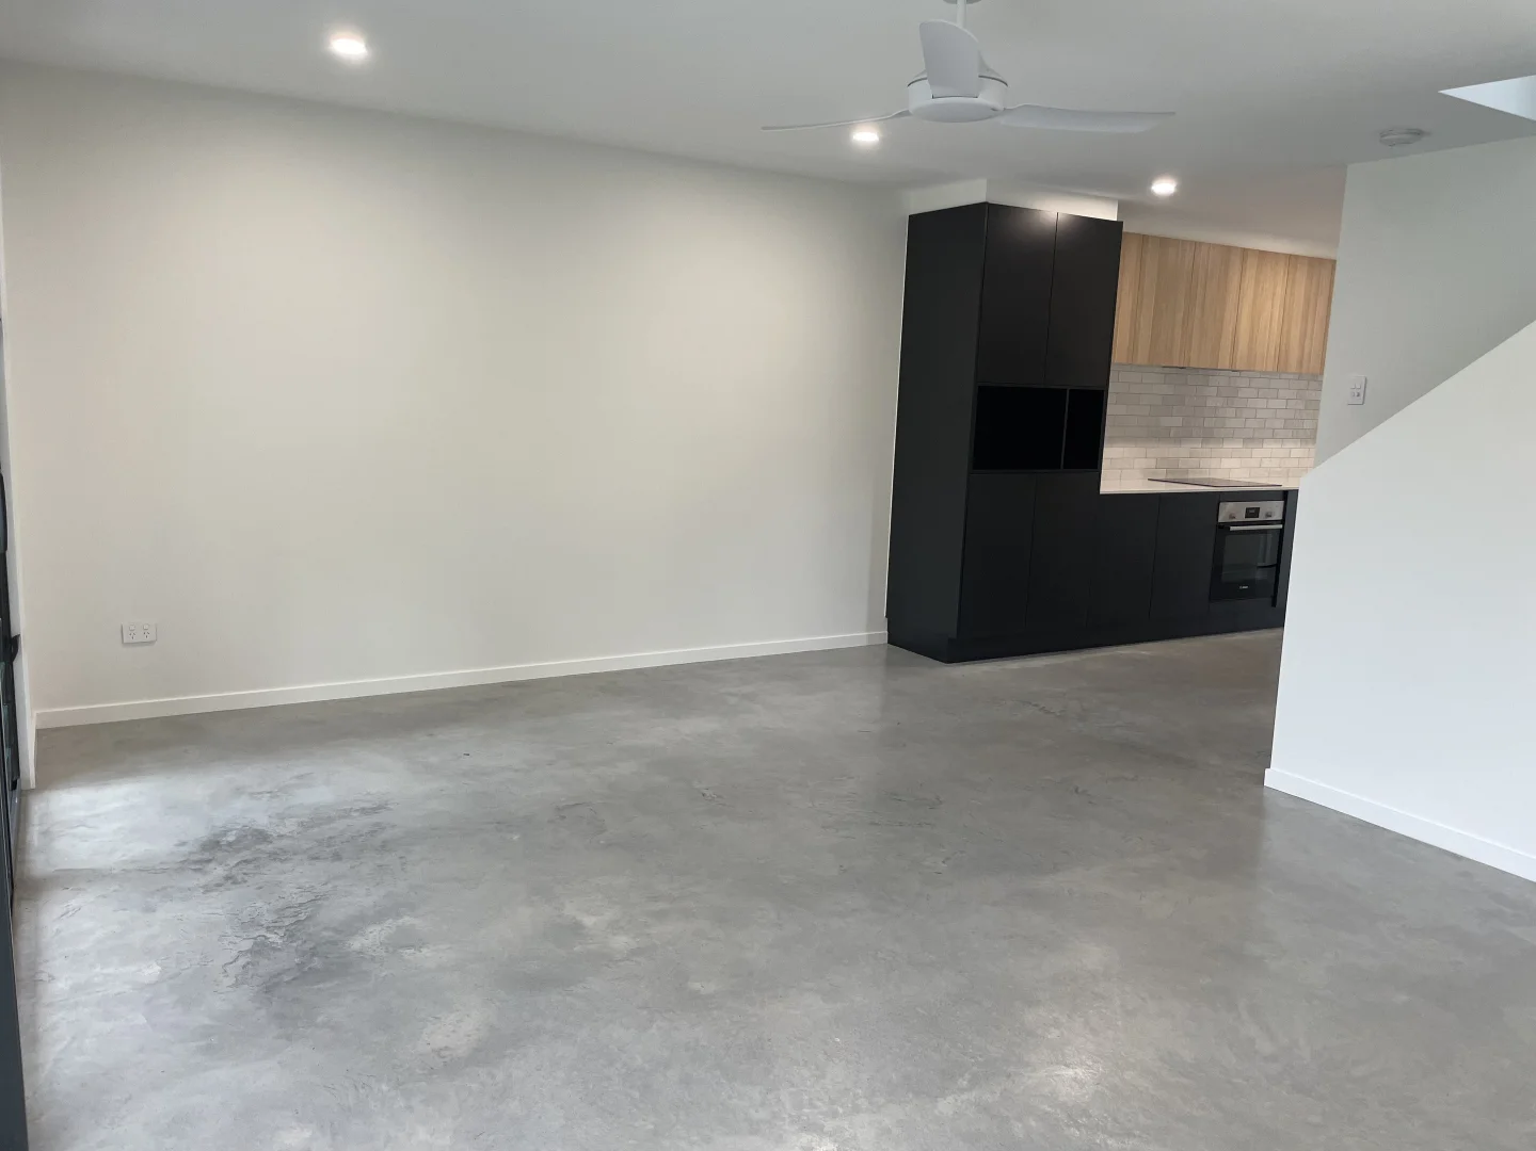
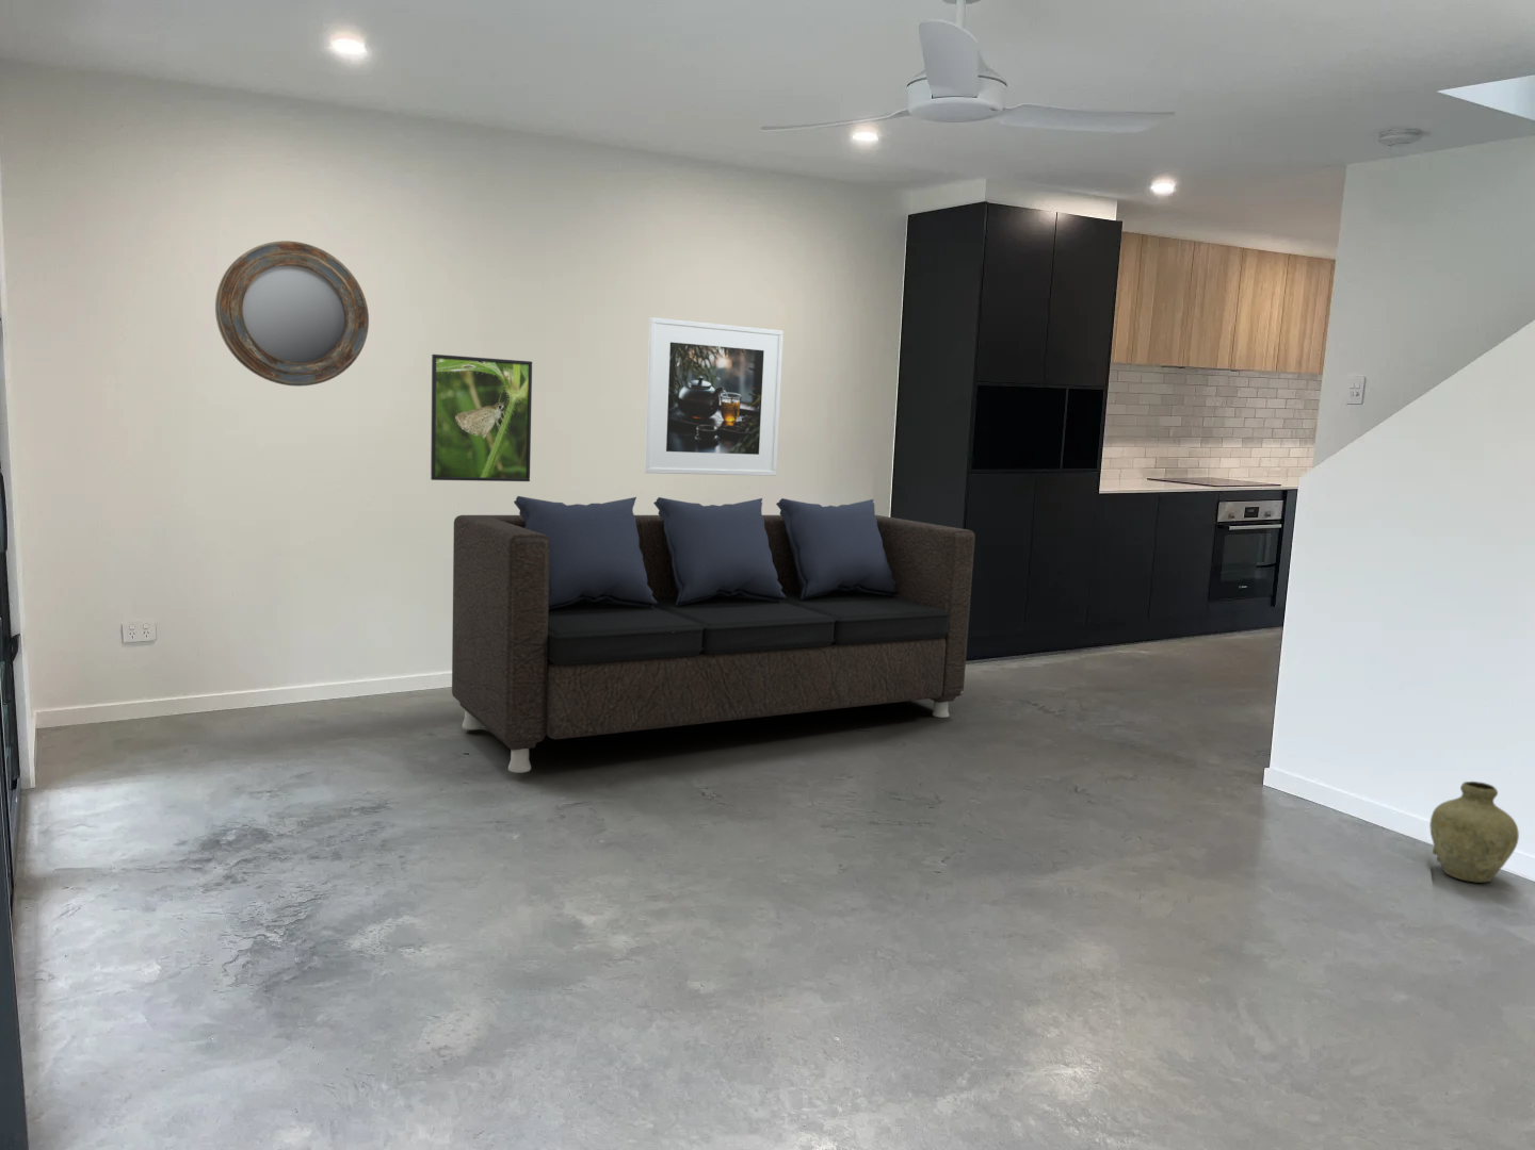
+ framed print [643,316,784,477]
+ sofa [451,495,977,774]
+ home mirror [214,239,370,388]
+ vase [1429,780,1520,884]
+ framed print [429,354,533,482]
